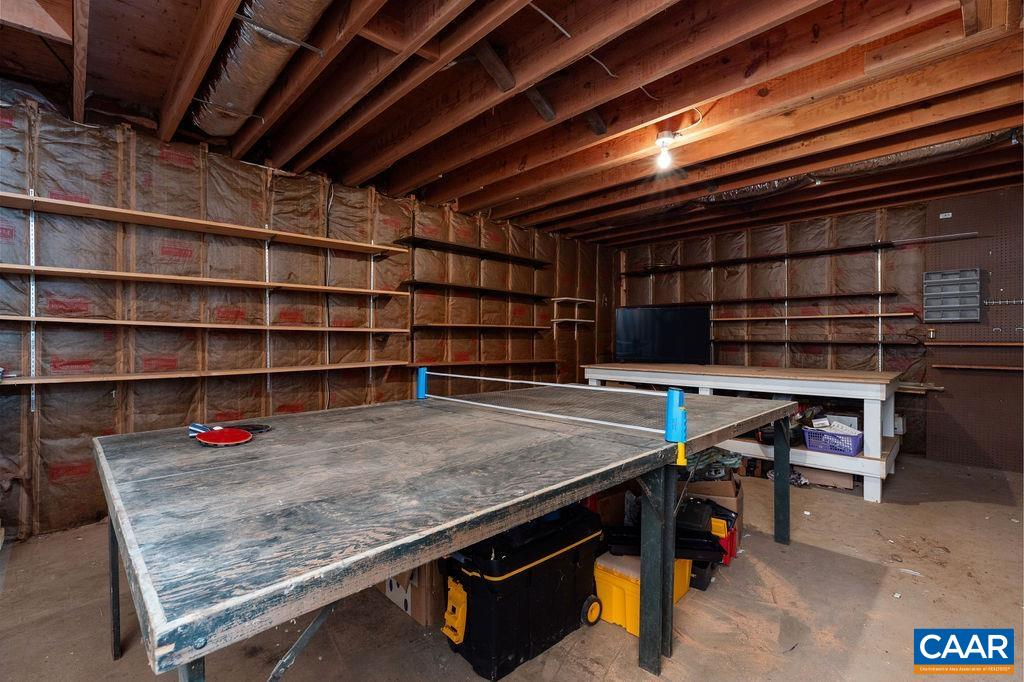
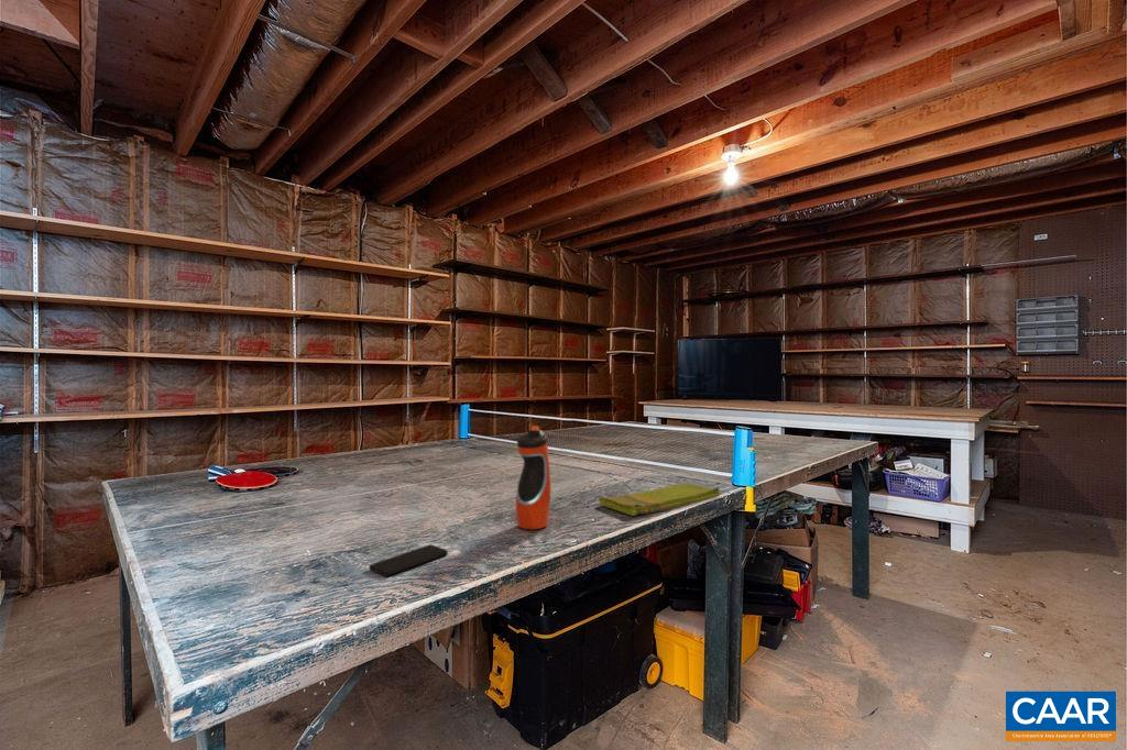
+ smartphone [368,543,449,577]
+ dish towel [598,483,721,517]
+ water bottle [515,424,552,530]
